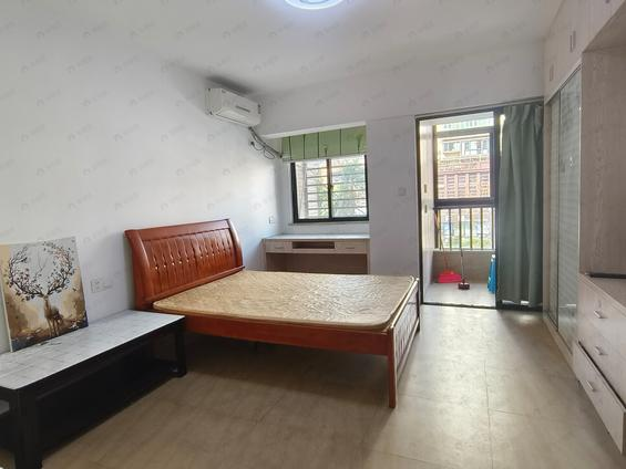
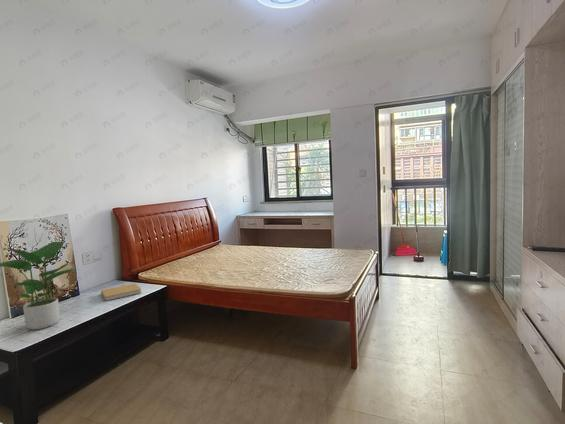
+ potted plant [0,241,78,330]
+ book [100,283,143,302]
